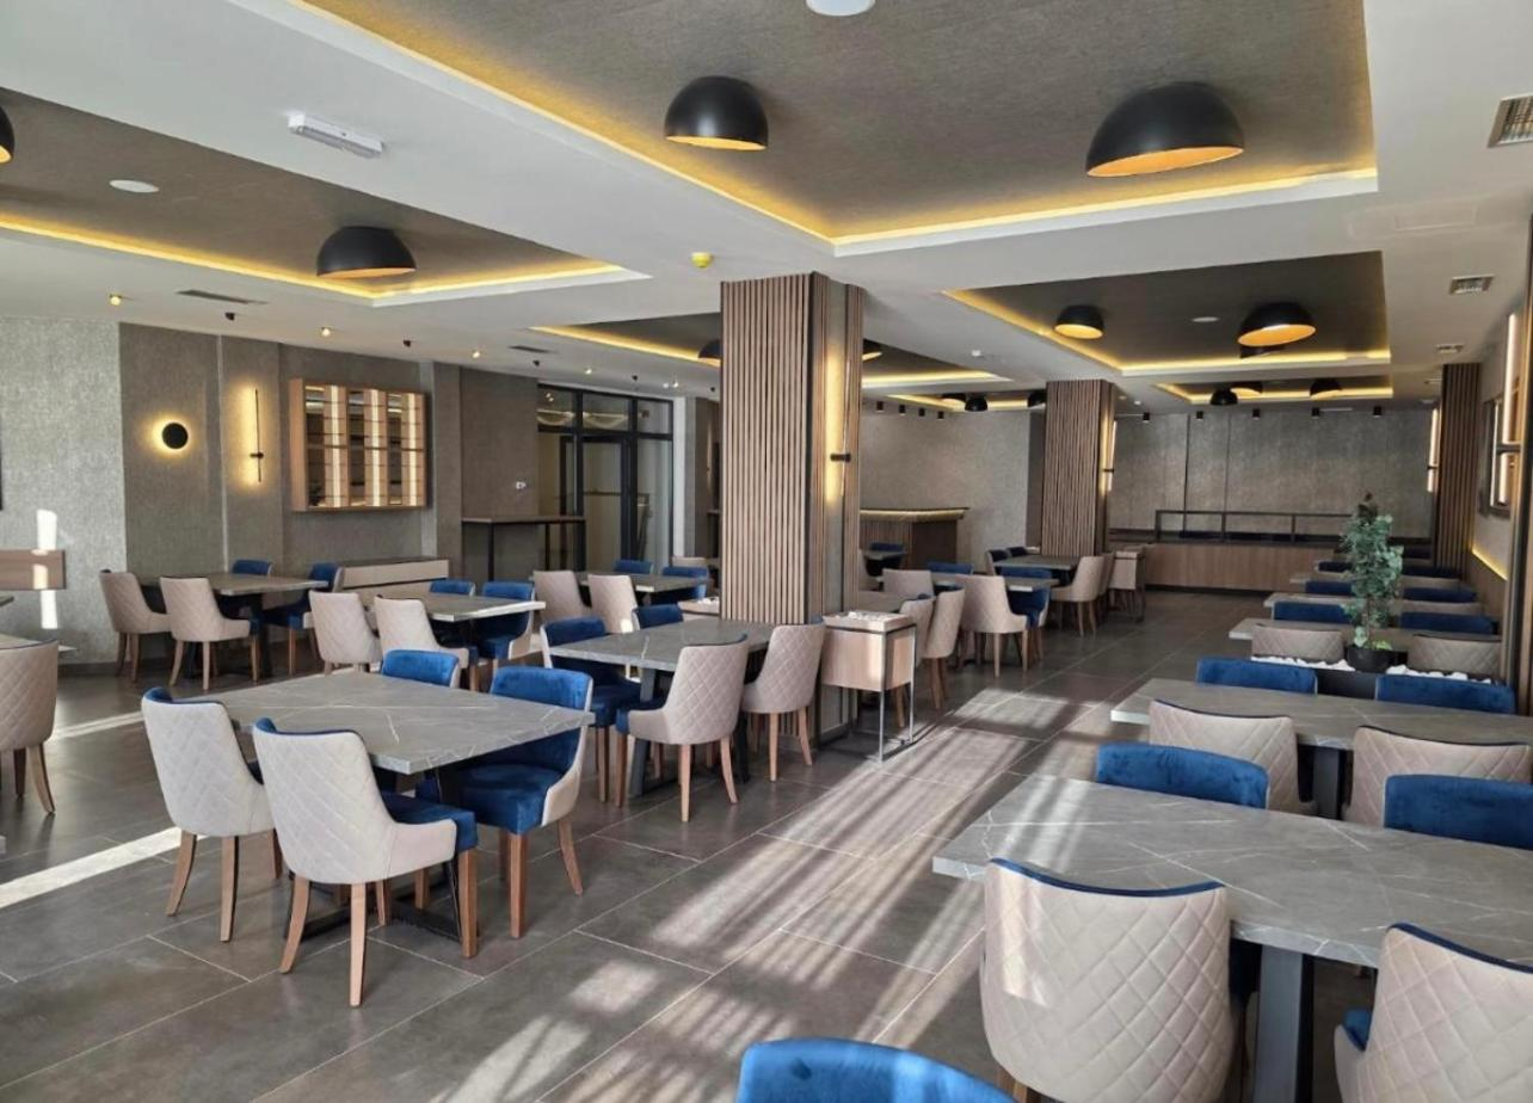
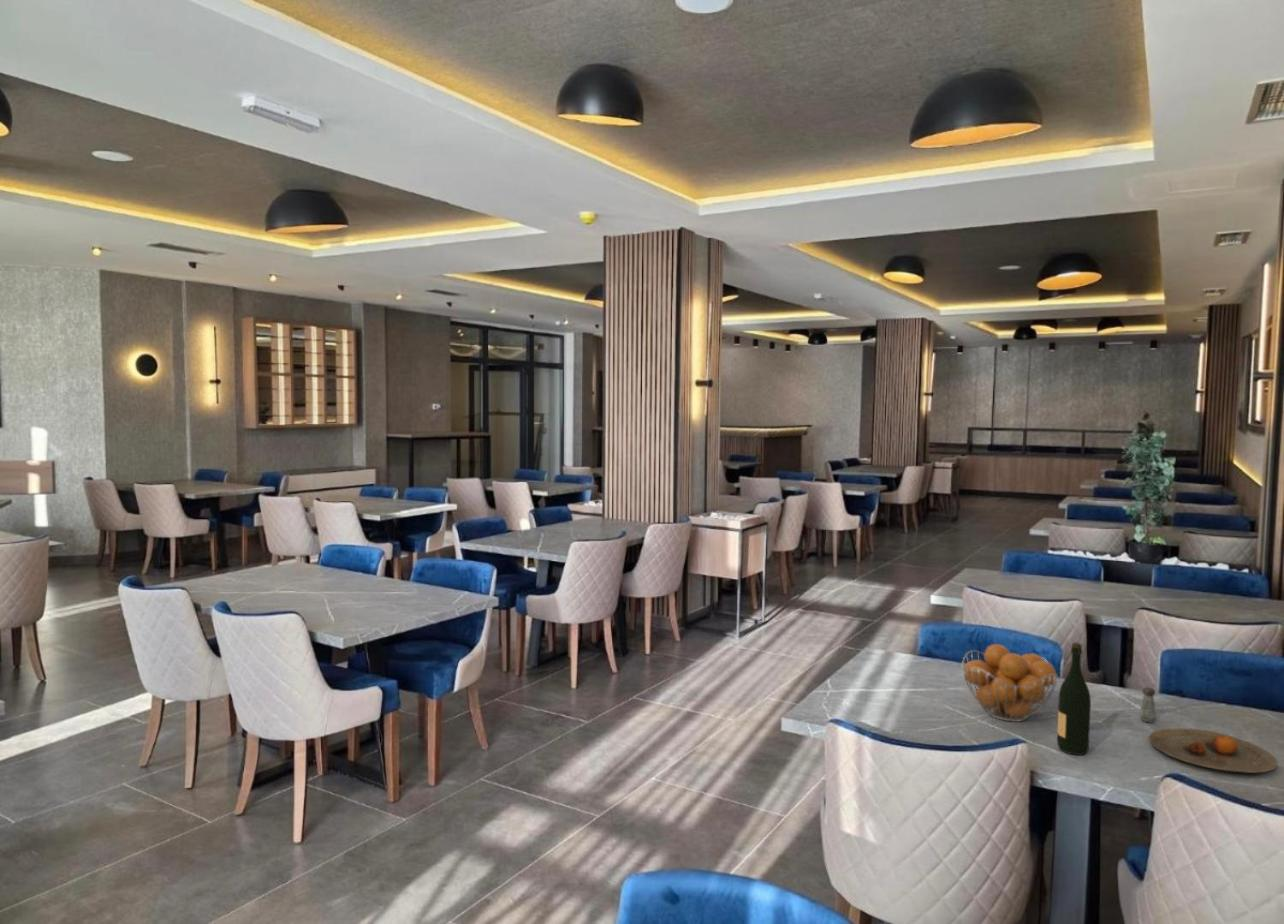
+ wine bottle [1056,642,1092,756]
+ salt shaker [1138,686,1157,724]
+ fruit basket [961,643,1060,723]
+ plate [1148,727,1278,774]
